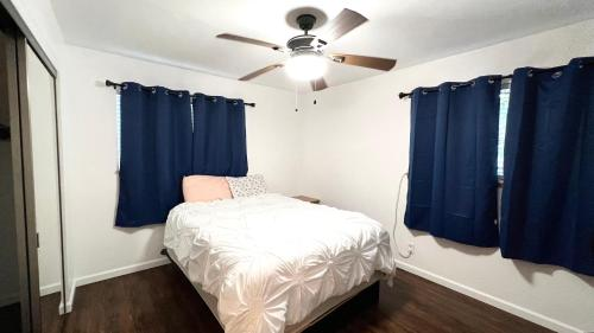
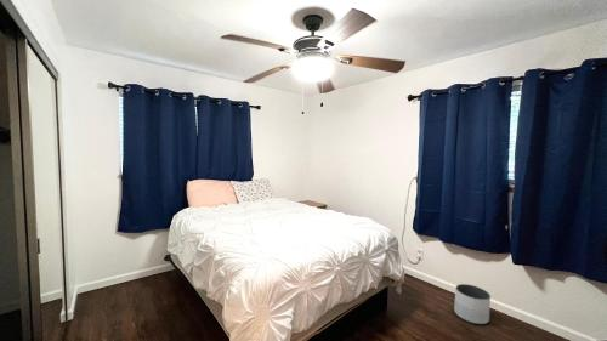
+ planter [453,283,492,325]
